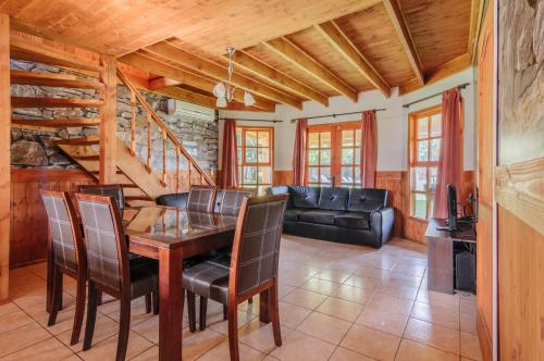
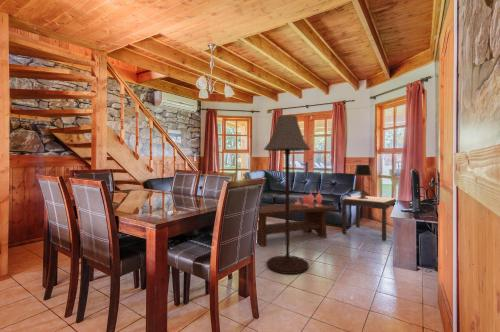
+ coffee table [256,201,337,248]
+ floor lamp [263,114,312,275]
+ side table [341,194,397,242]
+ table lamp [353,164,373,199]
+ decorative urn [295,189,323,207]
